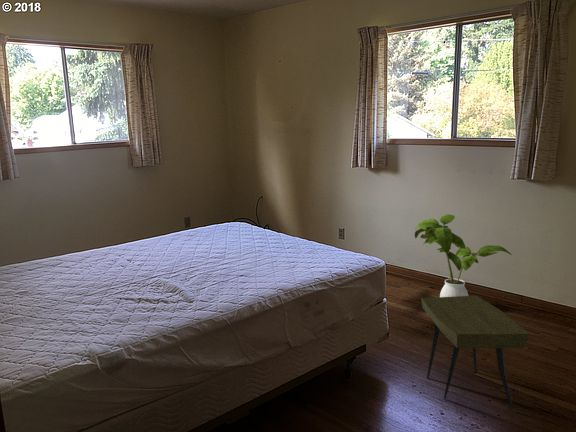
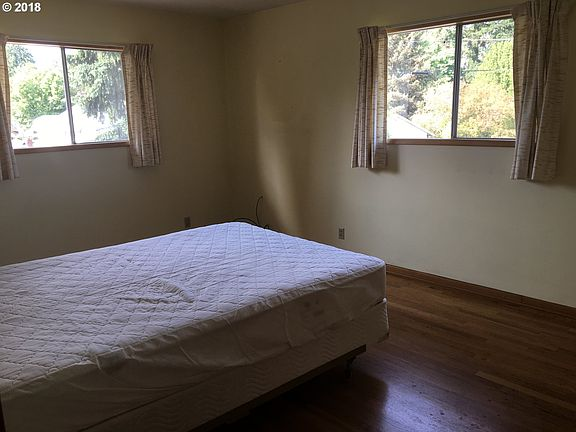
- house plant [414,213,513,297]
- side table [421,295,531,411]
